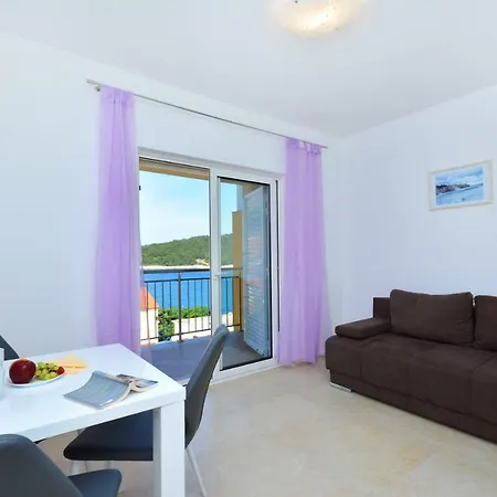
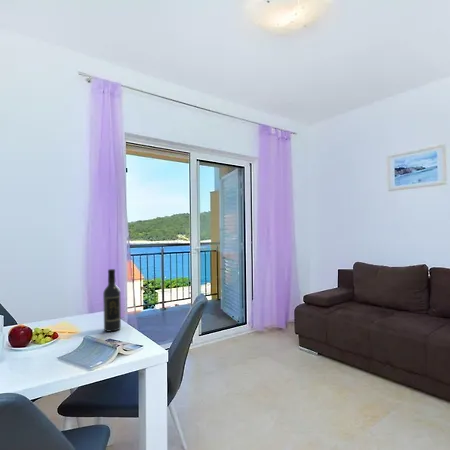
+ wine bottle [102,268,122,333]
